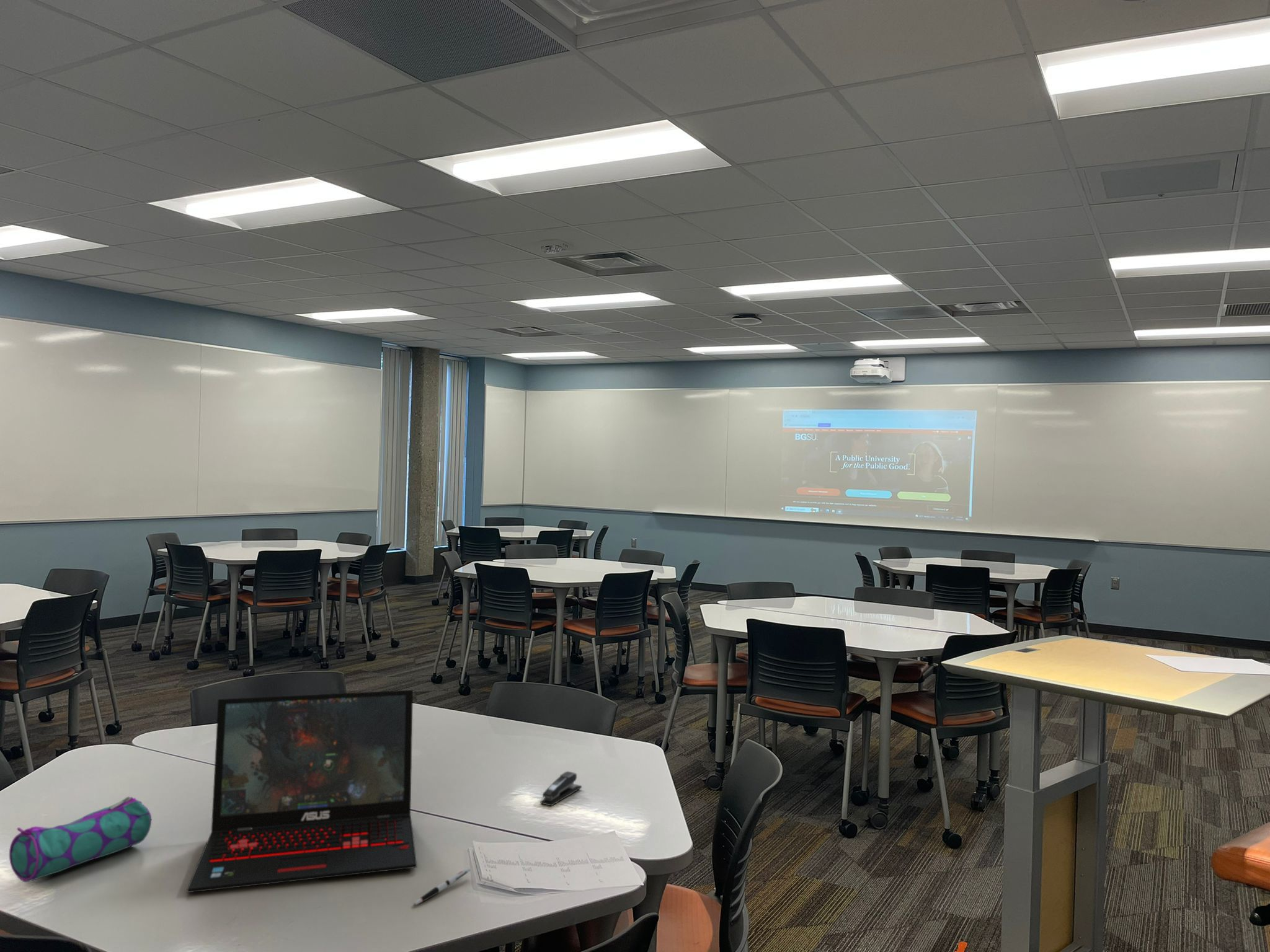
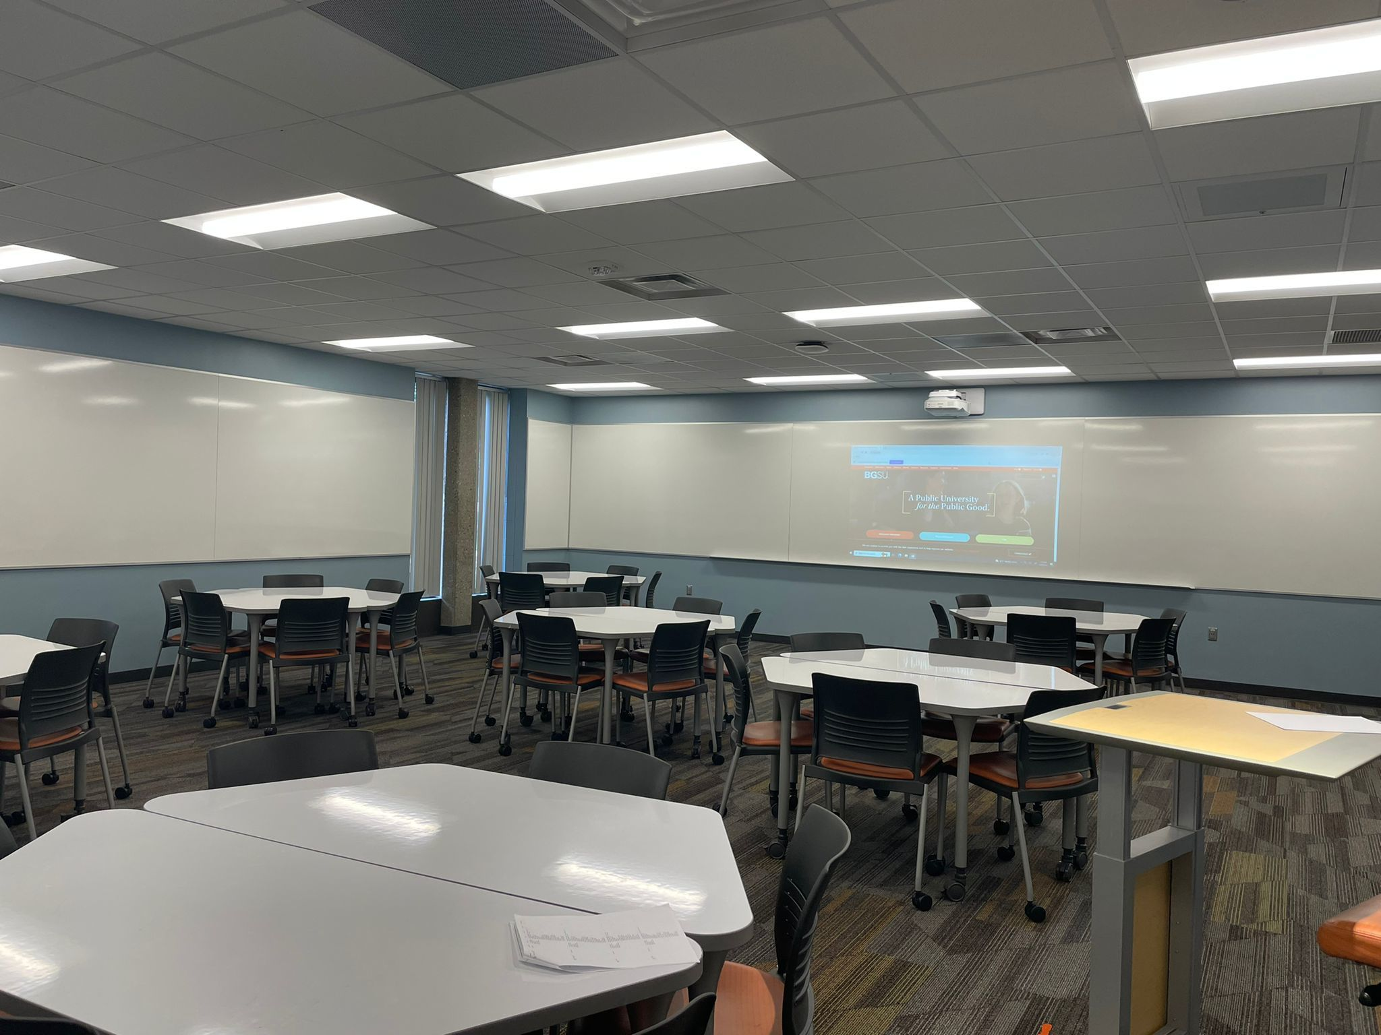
- stapler [540,771,582,806]
- pen [412,867,471,906]
- laptop [187,689,417,893]
- pencil case [9,796,152,883]
